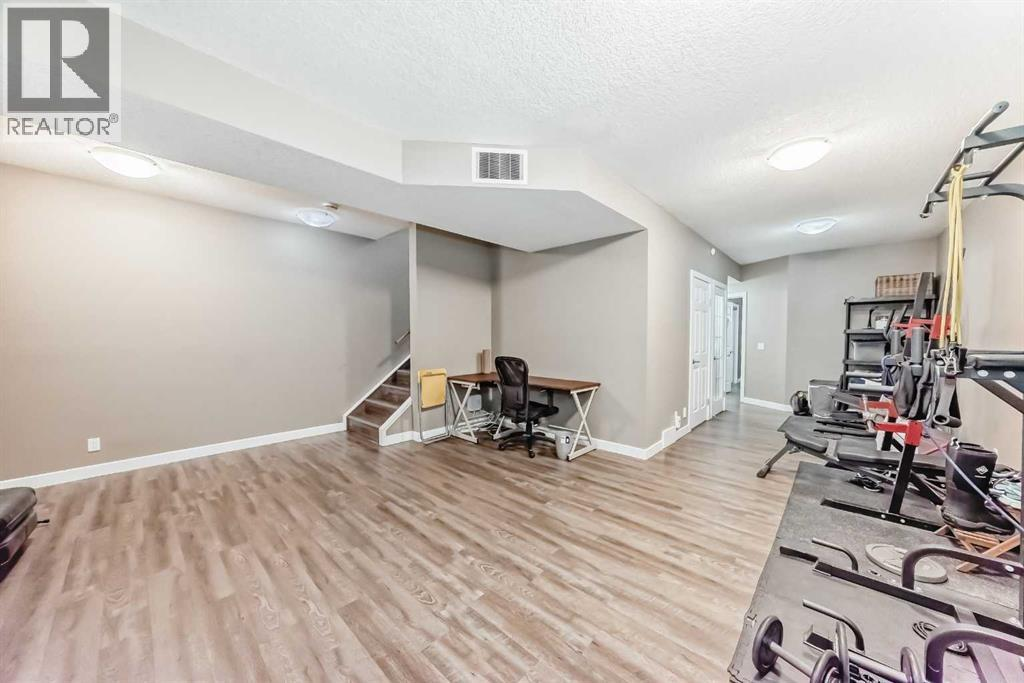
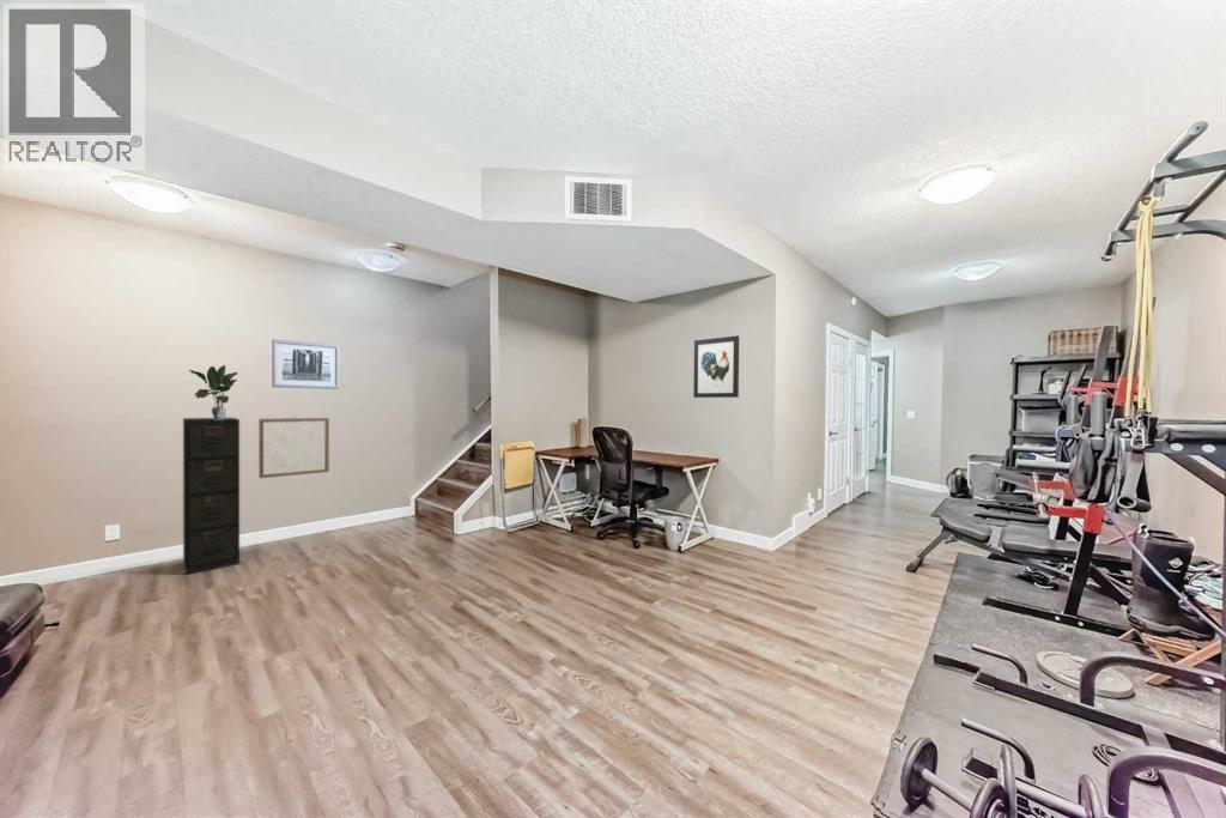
+ wall art [271,338,341,390]
+ wall art [692,334,740,399]
+ potted plant [188,364,238,419]
+ filing cabinet [182,417,241,576]
+ wall art [257,416,330,479]
